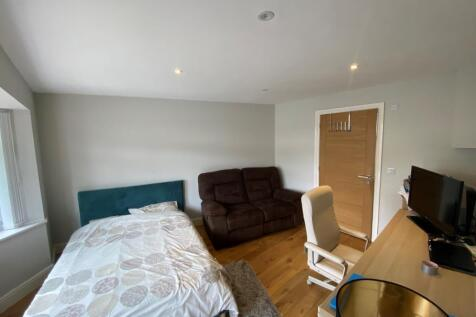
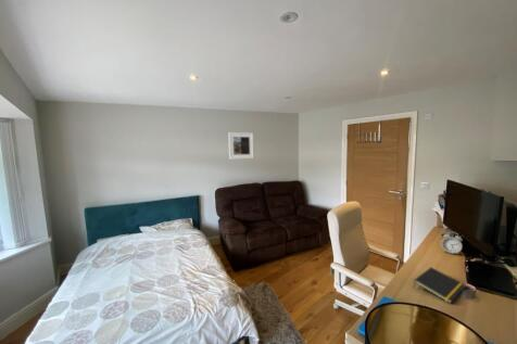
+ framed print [227,131,254,161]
+ alarm clock [440,231,464,255]
+ notepad [413,266,465,305]
